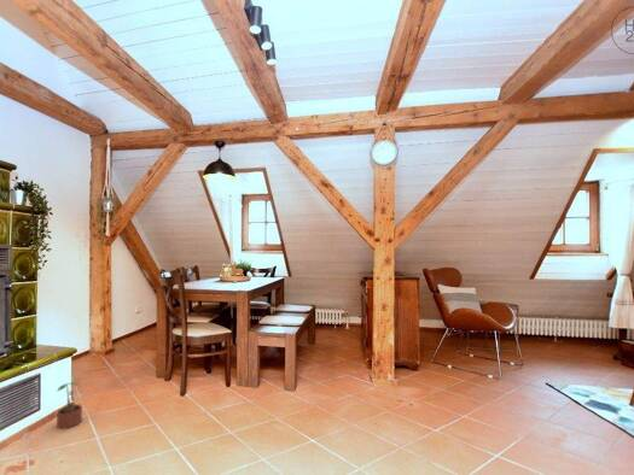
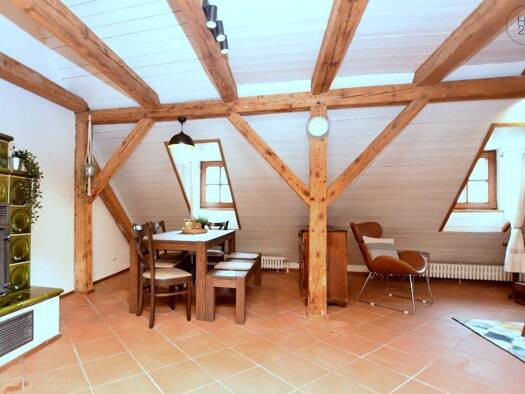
- potted plant [56,382,83,430]
